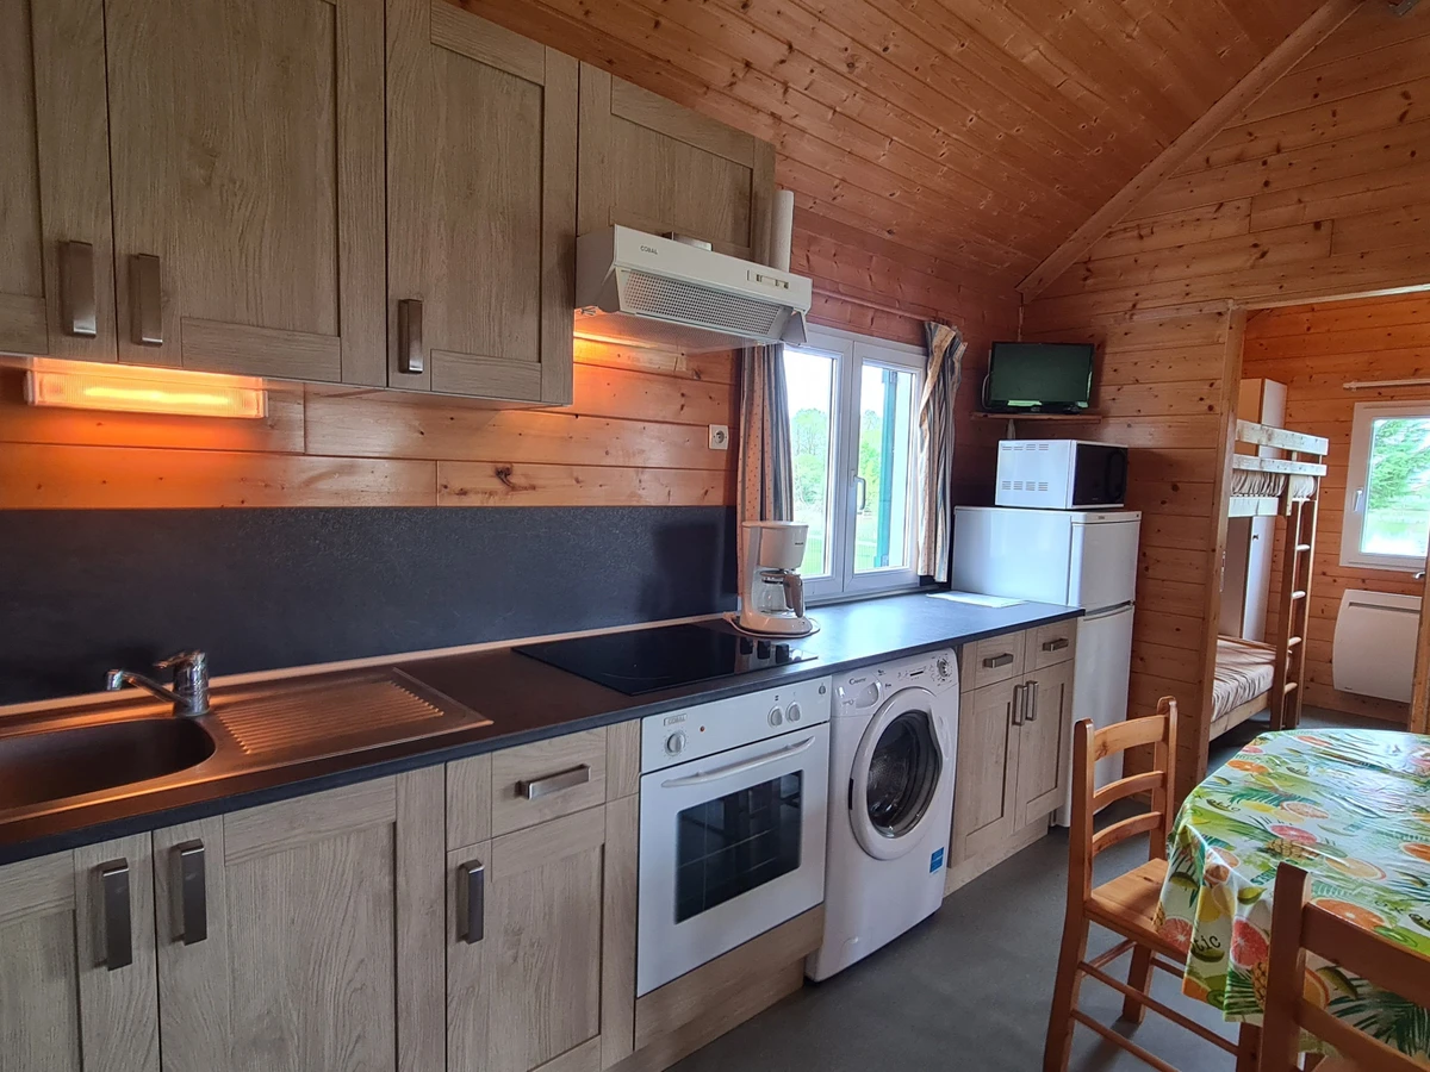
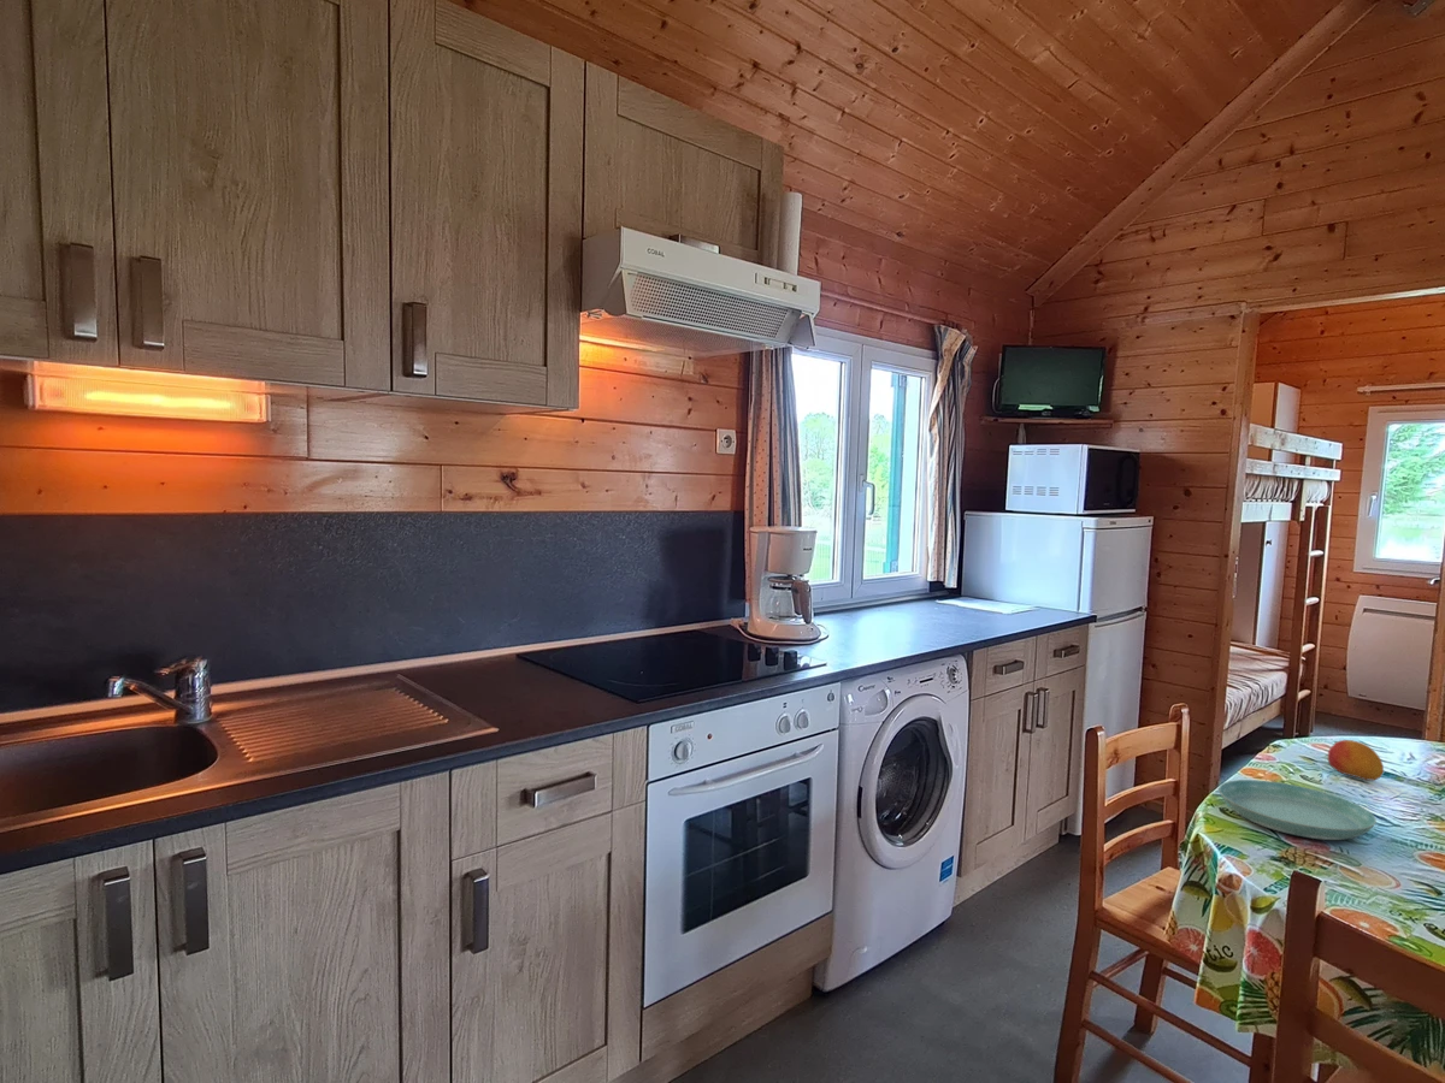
+ saucer [1217,779,1378,841]
+ fruit [1327,739,1385,782]
